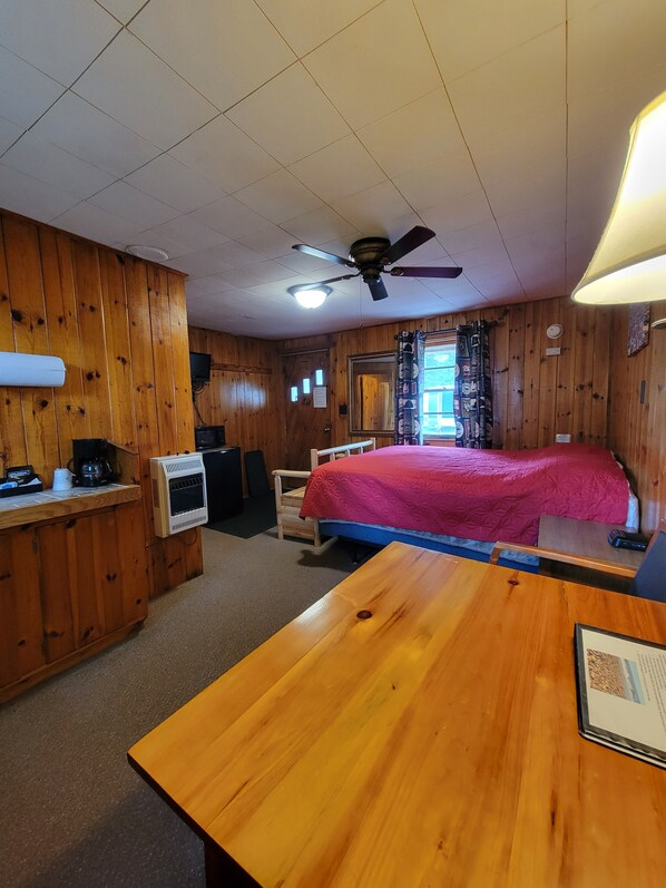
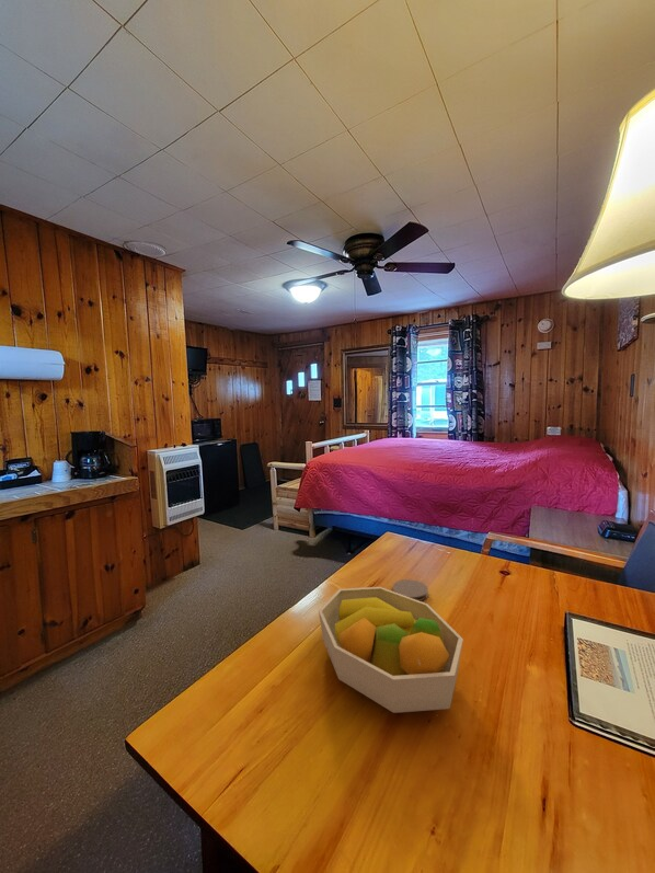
+ coaster [392,578,429,601]
+ fruit bowl [318,586,464,714]
